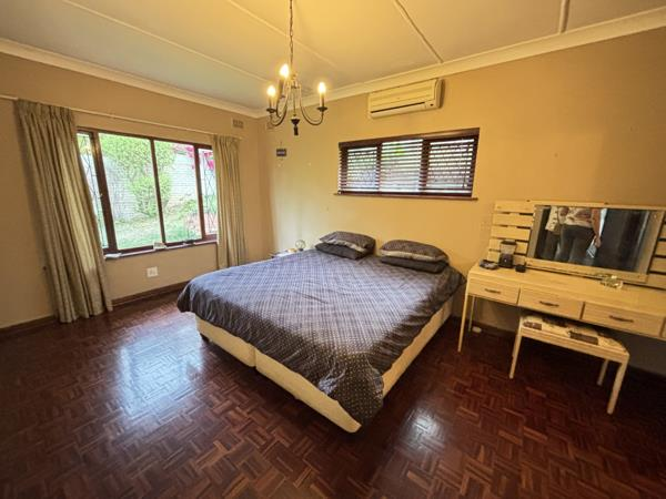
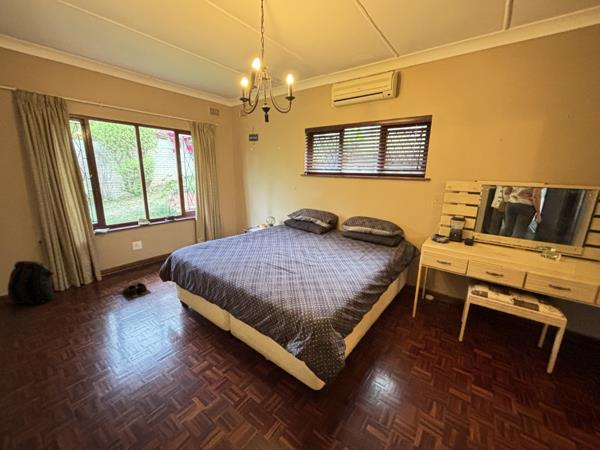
+ backpack [7,260,56,306]
+ shoes [118,281,153,301]
